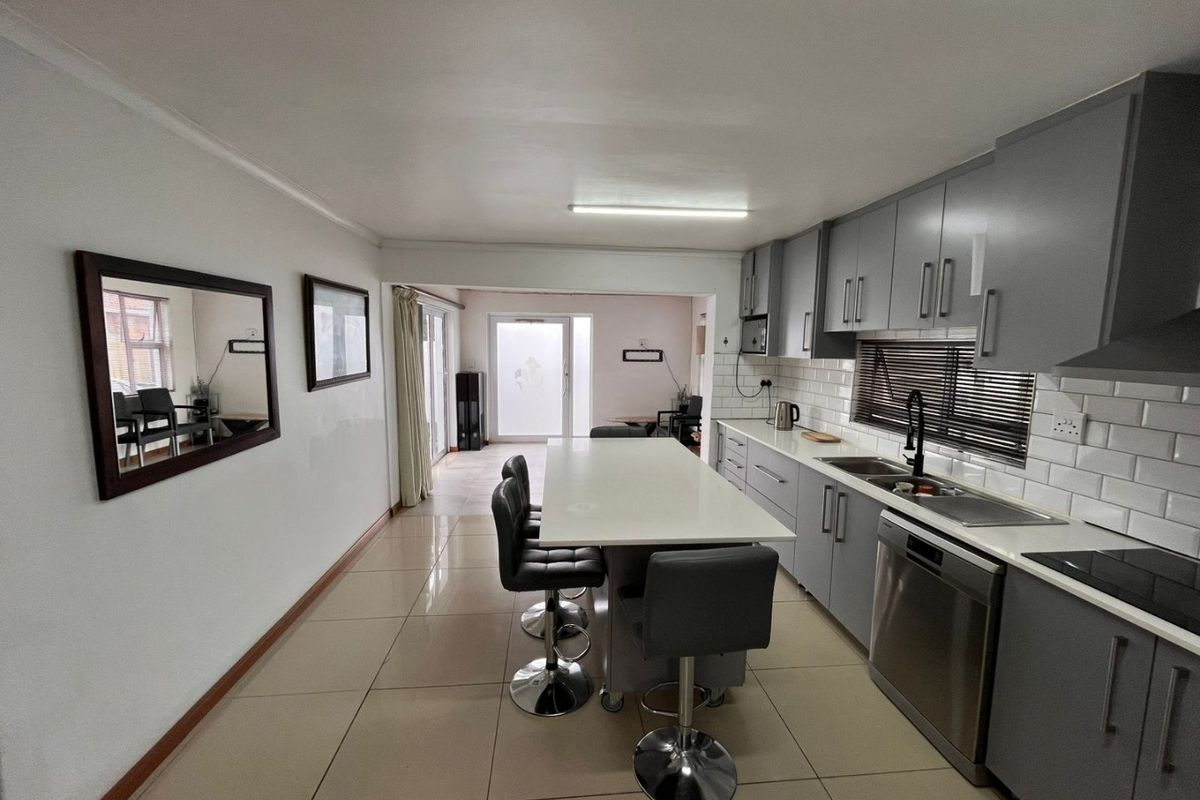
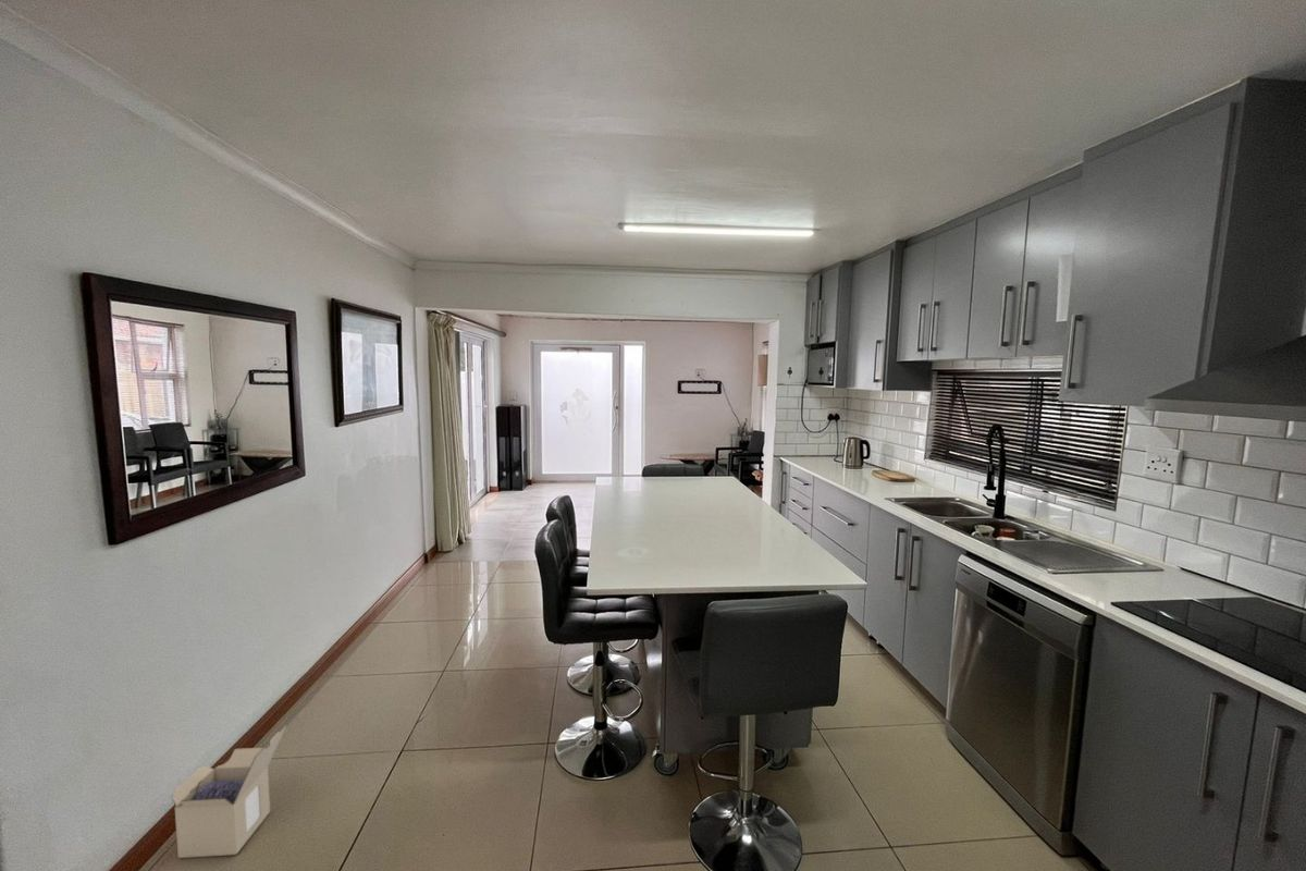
+ cardboard box [171,722,288,859]
